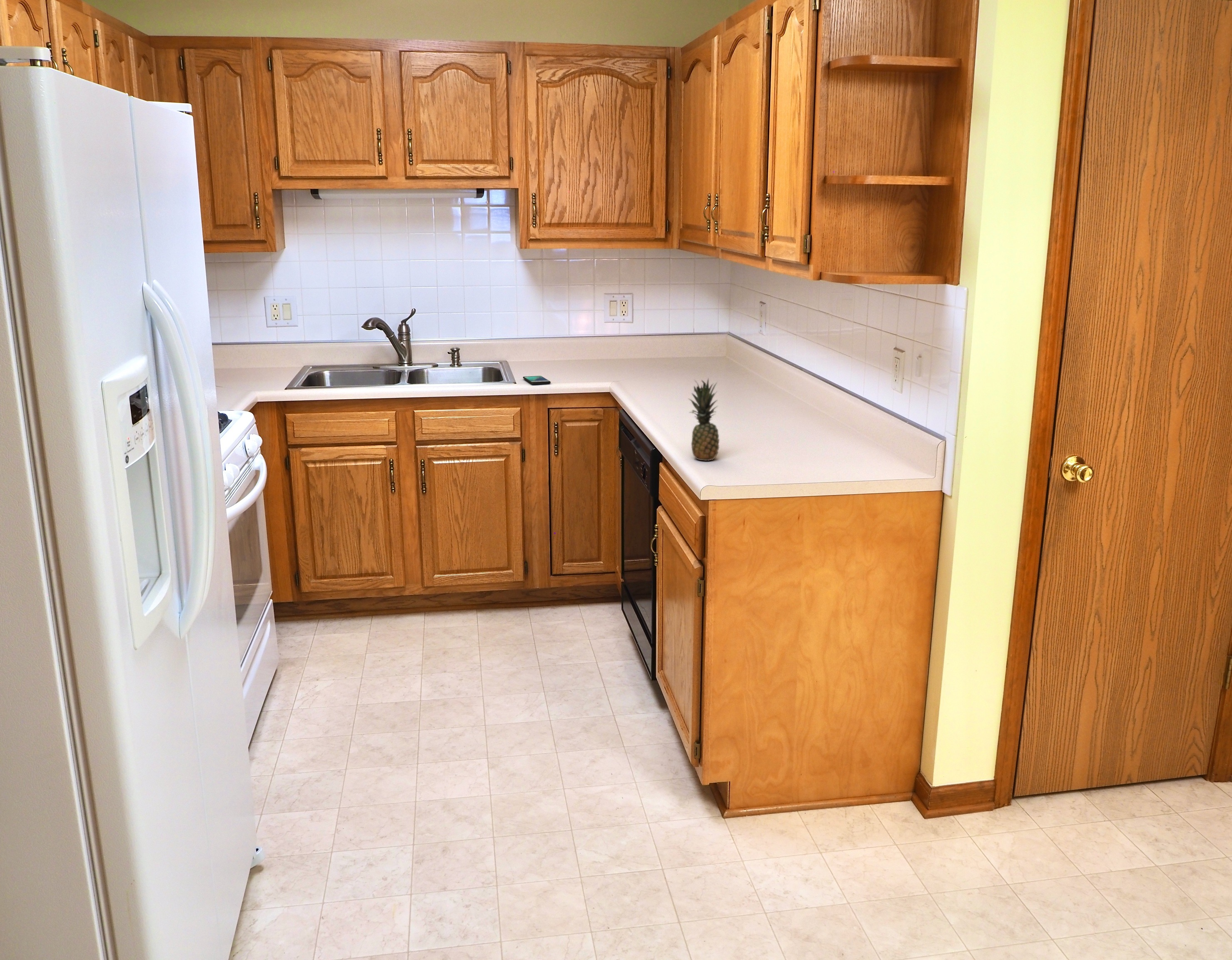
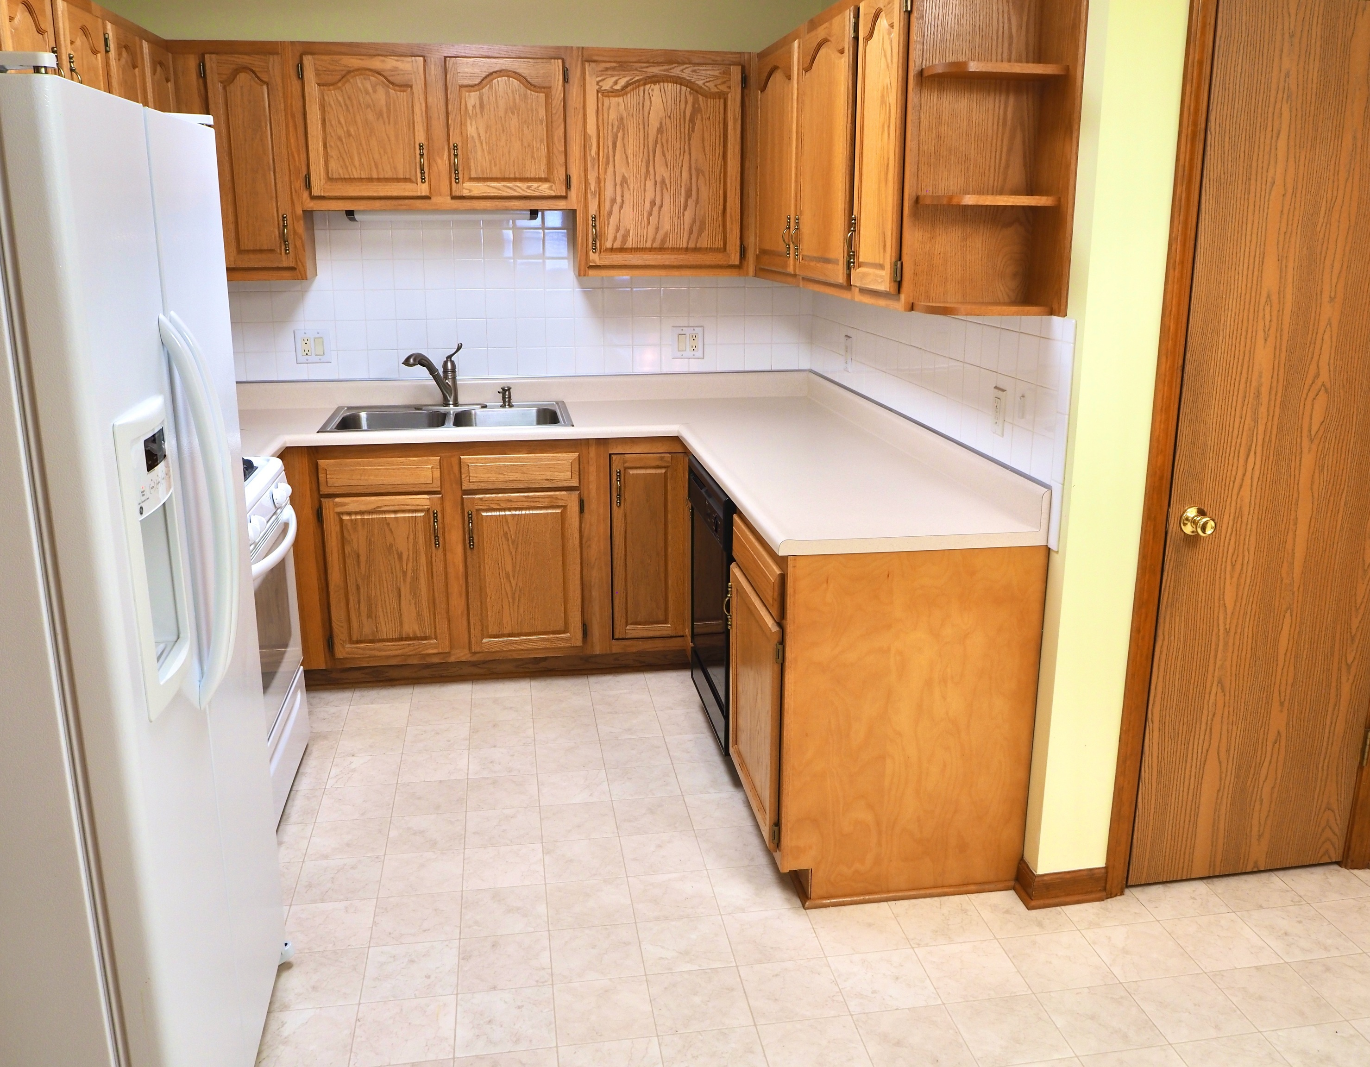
- smartphone [523,375,551,385]
- fruit [688,377,720,461]
